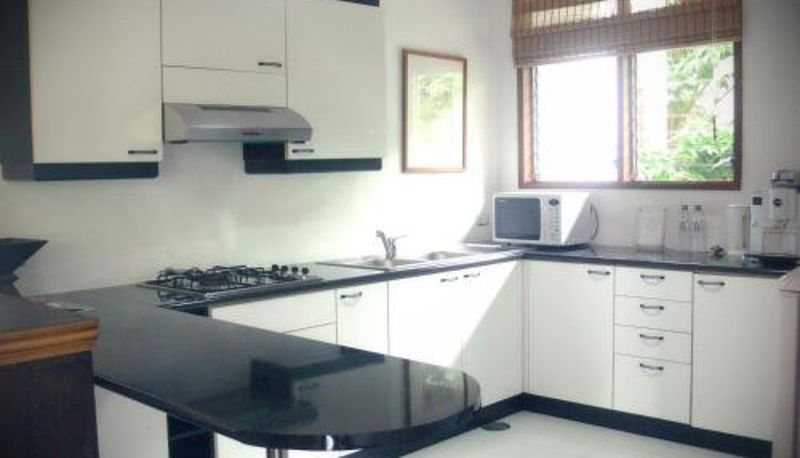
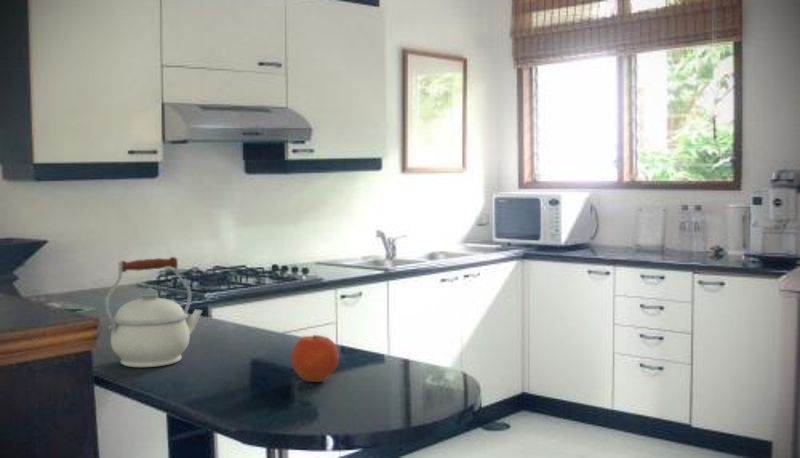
+ kettle [104,256,203,368]
+ fruit [290,334,340,383]
